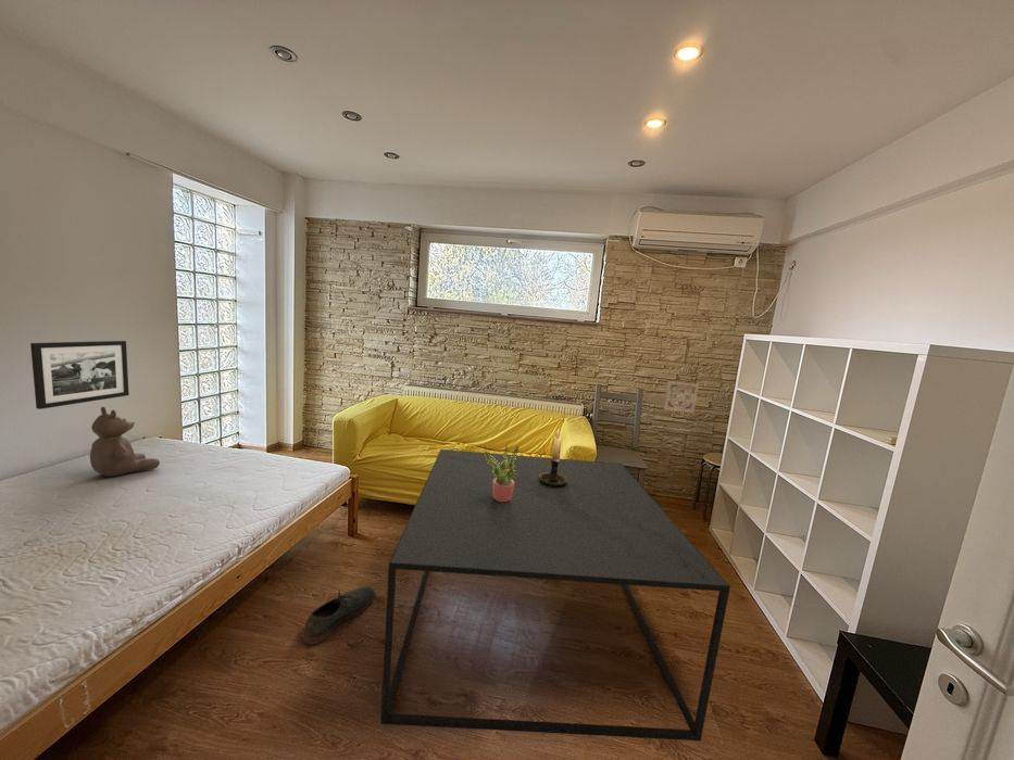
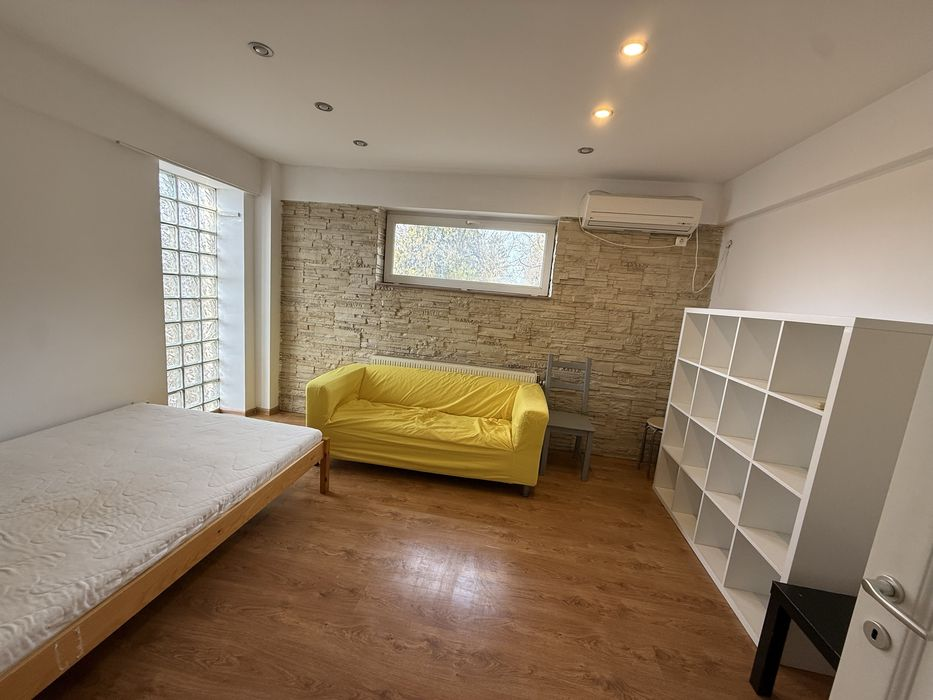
- teddy bear [89,406,161,478]
- wall ornament [662,380,700,414]
- picture frame [29,340,130,410]
- shoe [302,585,376,646]
- coffee table [379,448,731,742]
- candle holder [539,430,568,487]
- potted plant [484,444,521,502]
